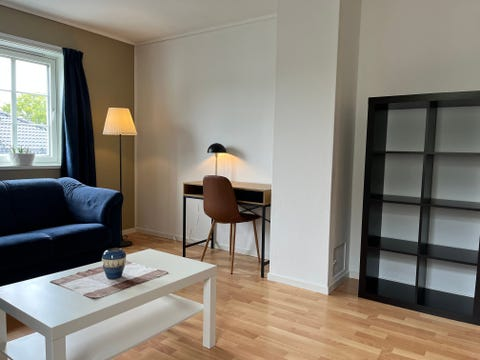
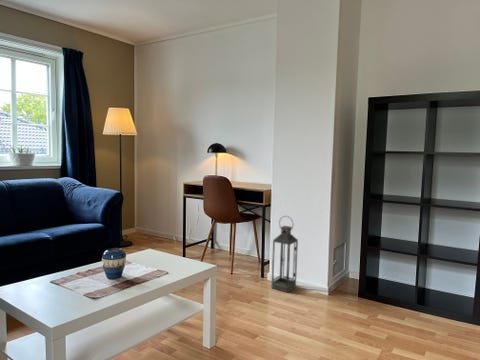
+ lantern [271,215,299,293]
